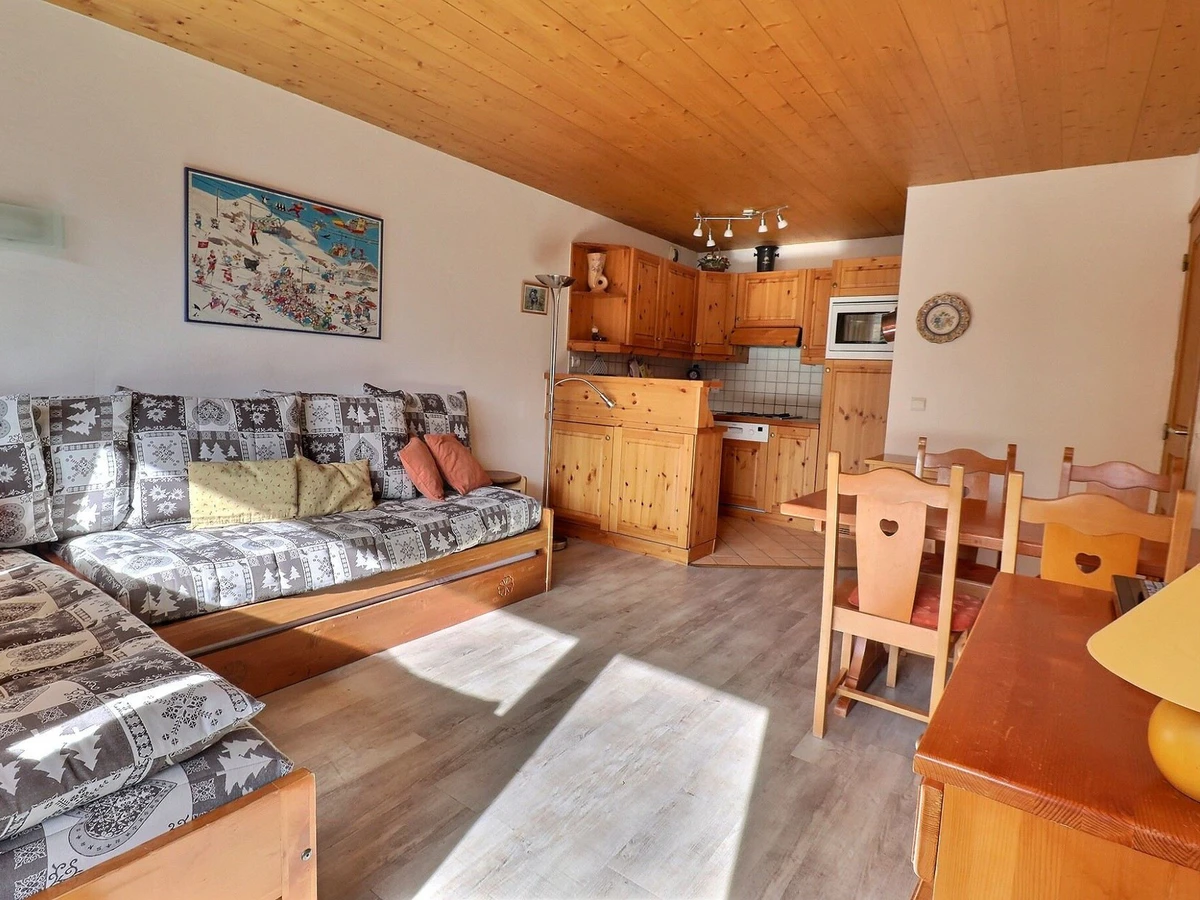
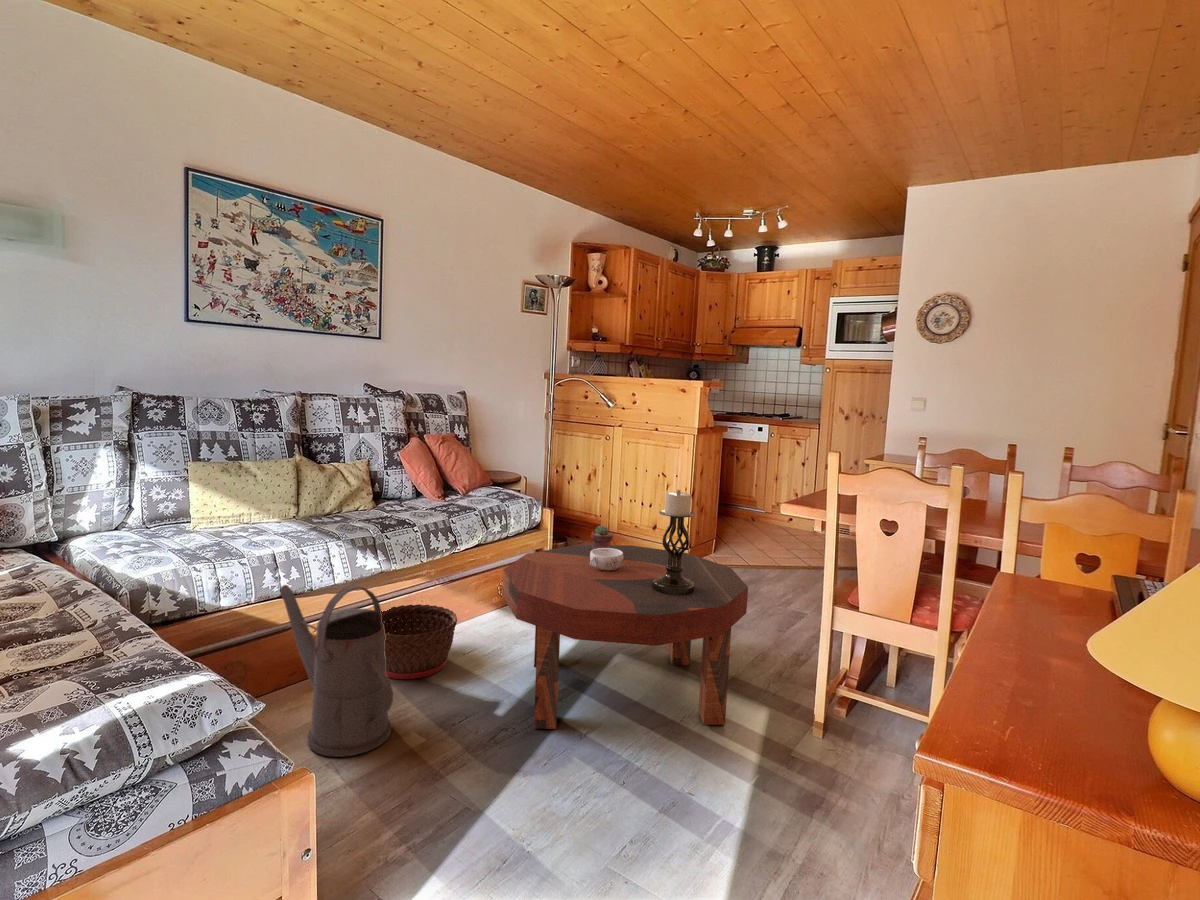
+ basket [381,603,458,680]
+ potted succulent [590,524,614,549]
+ candle holder [652,489,697,595]
+ watering can [279,584,394,758]
+ coffee table [501,544,749,730]
+ decorative bowl [590,548,623,571]
